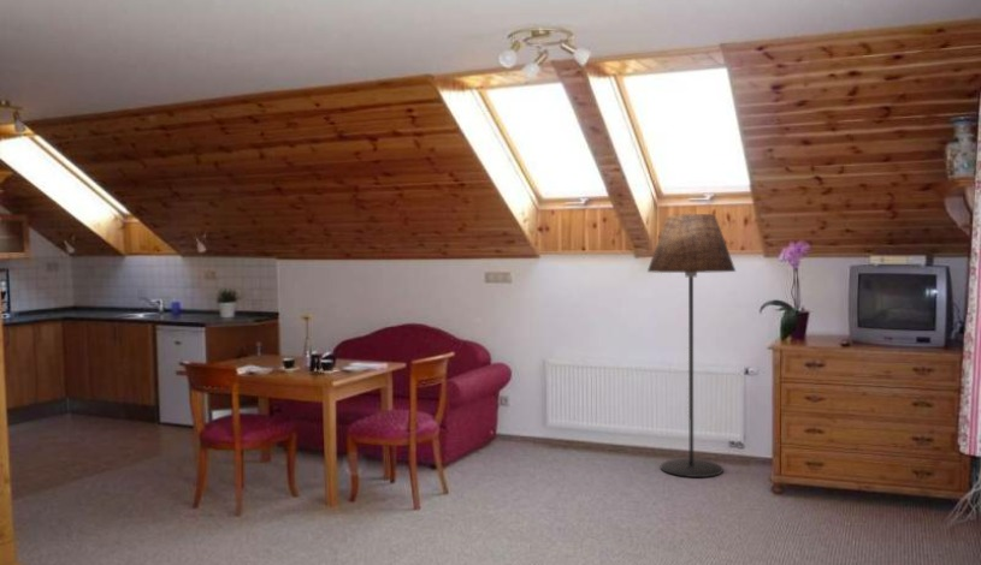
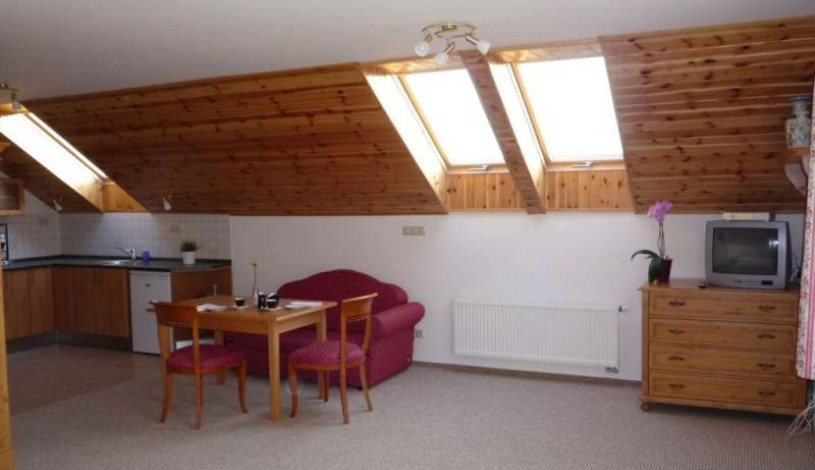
- floor lamp [646,213,737,478]
